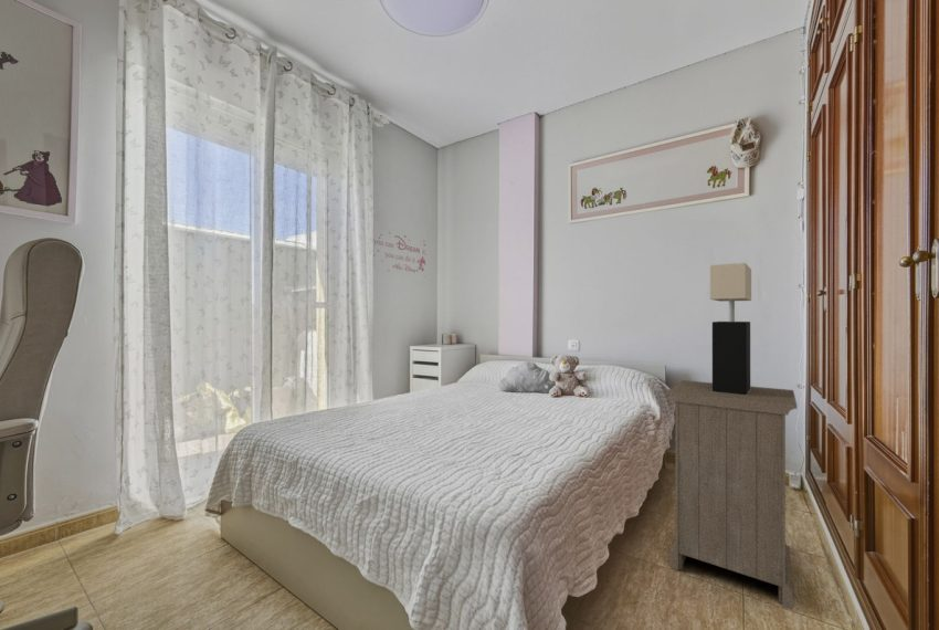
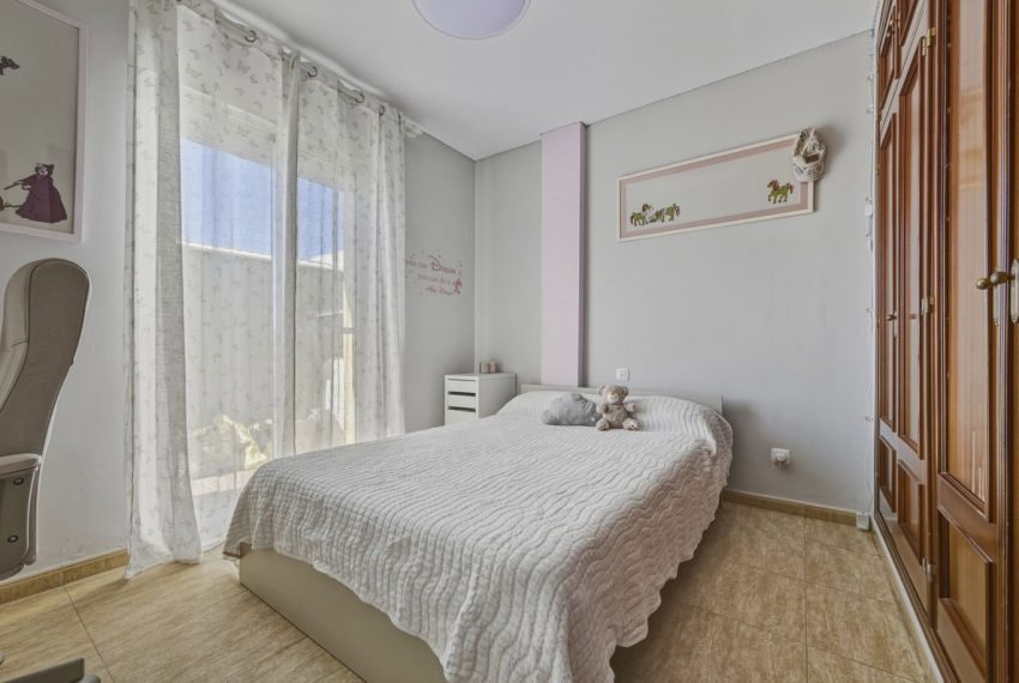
- table lamp [709,262,752,395]
- nightstand [666,379,798,611]
